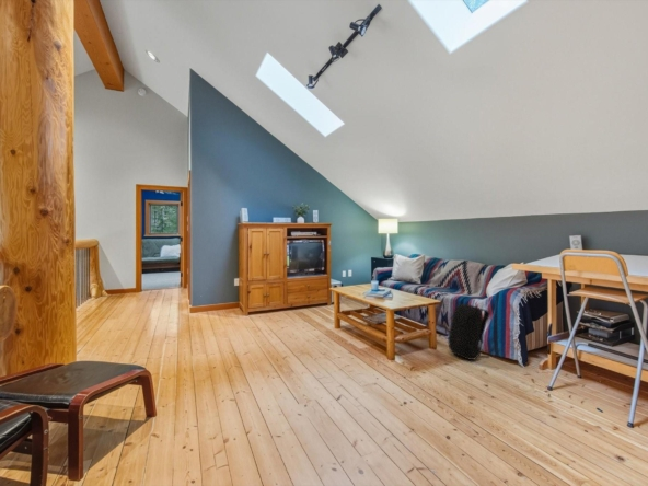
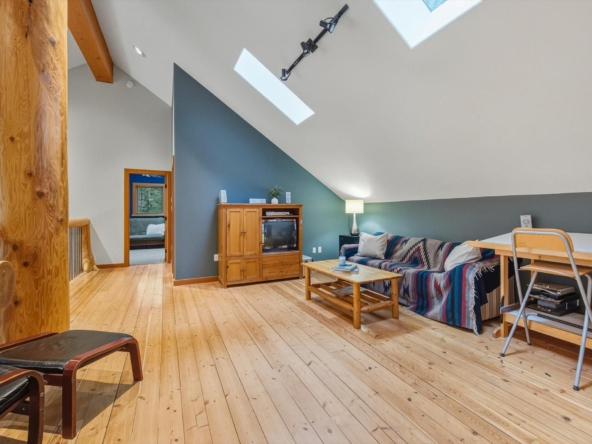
- backpack [447,303,490,361]
